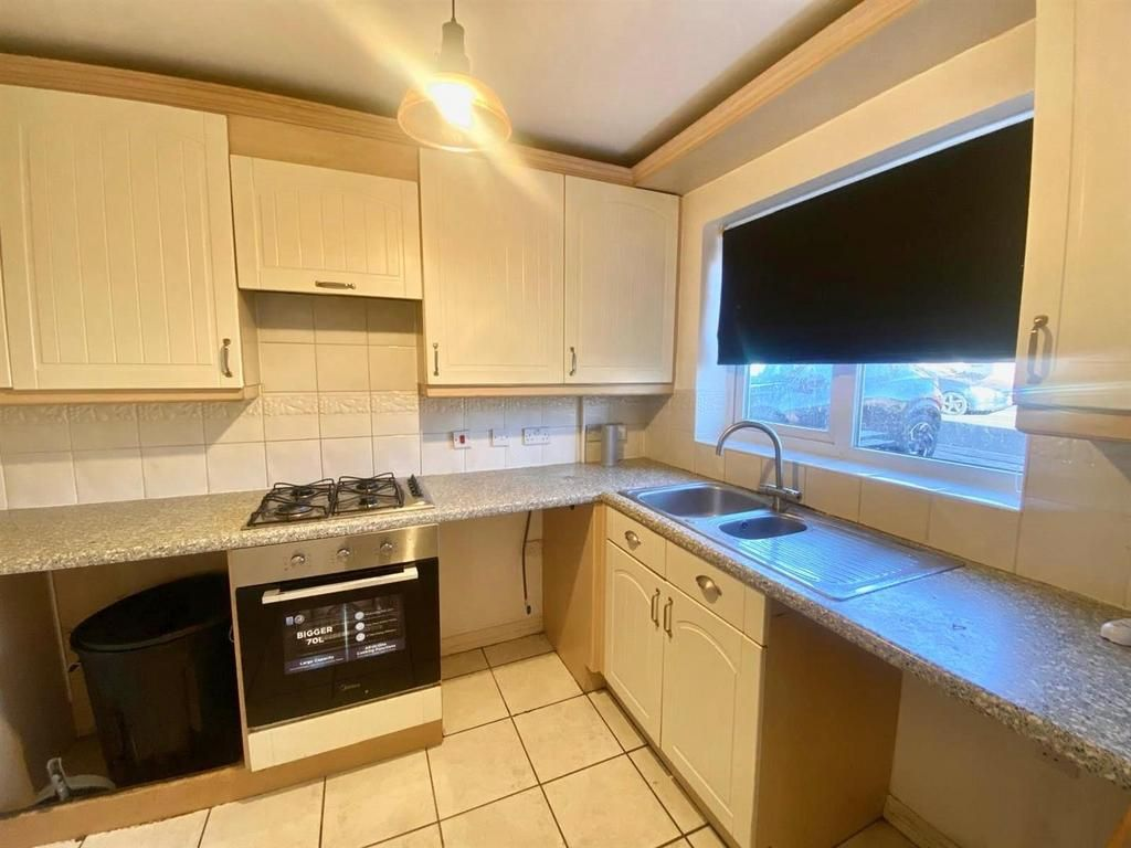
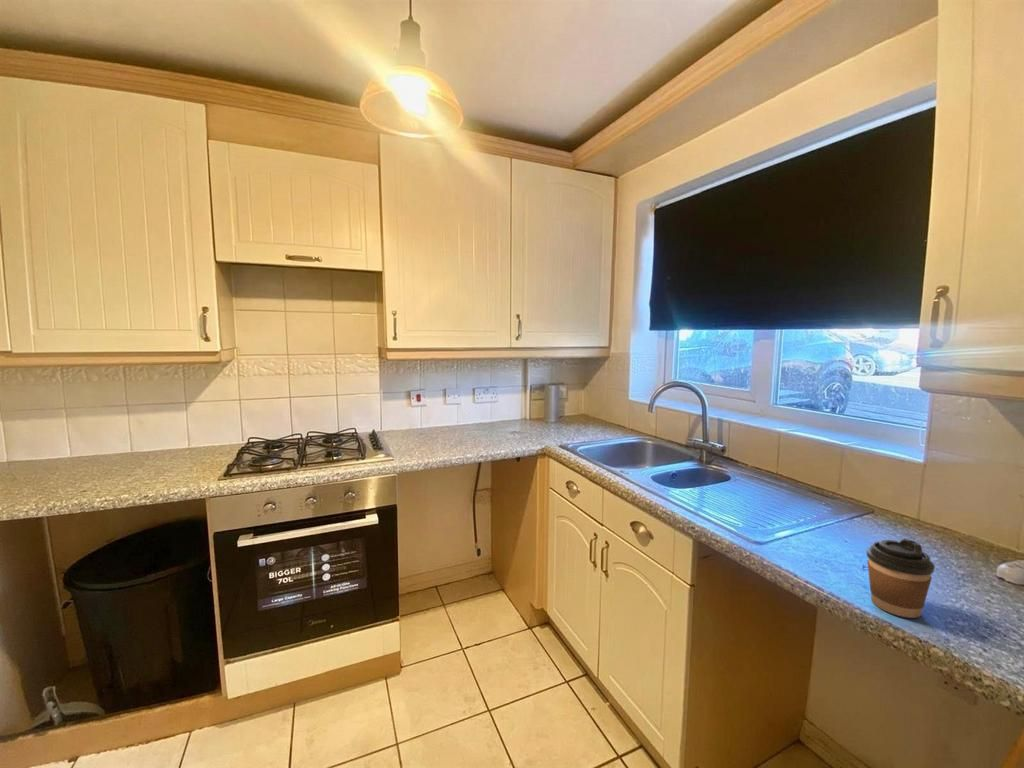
+ coffee cup [865,538,936,619]
